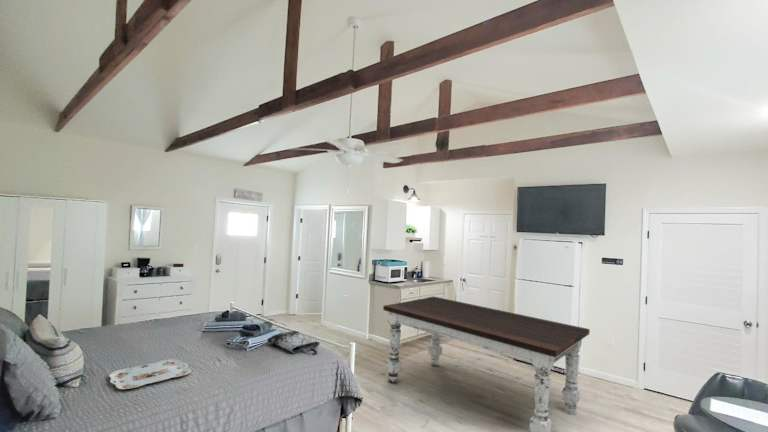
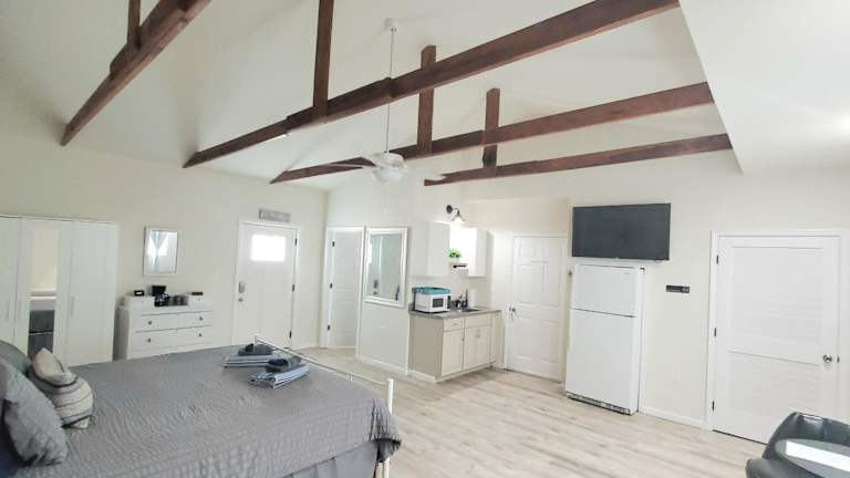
- serving tray [108,358,192,390]
- dining table [382,296,591,432]
- tote bag [266,330,321,355]
